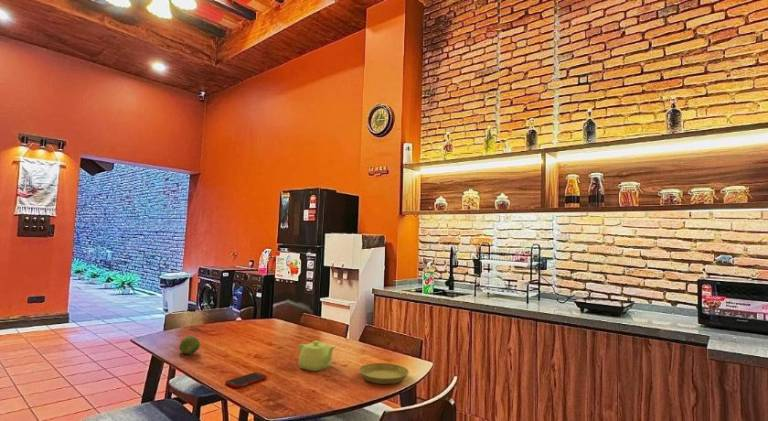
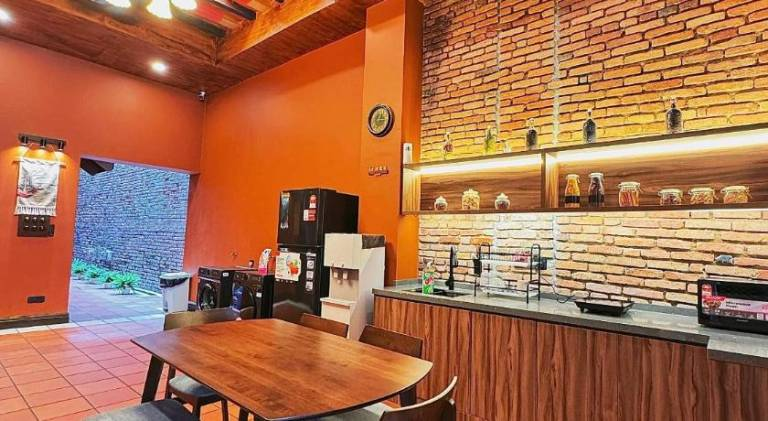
- saucer [358,362,410,385]
- fruit [178,335,201,355]
- cell phone [224,371,268,389]
- teapot [298,340,336,372]
